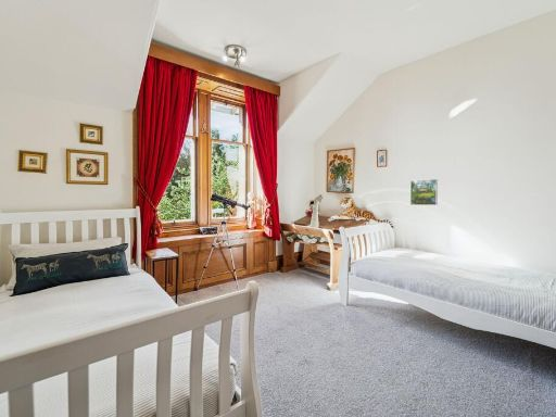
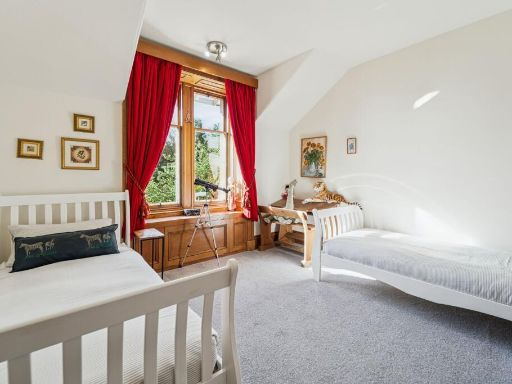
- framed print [409,178,439,206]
